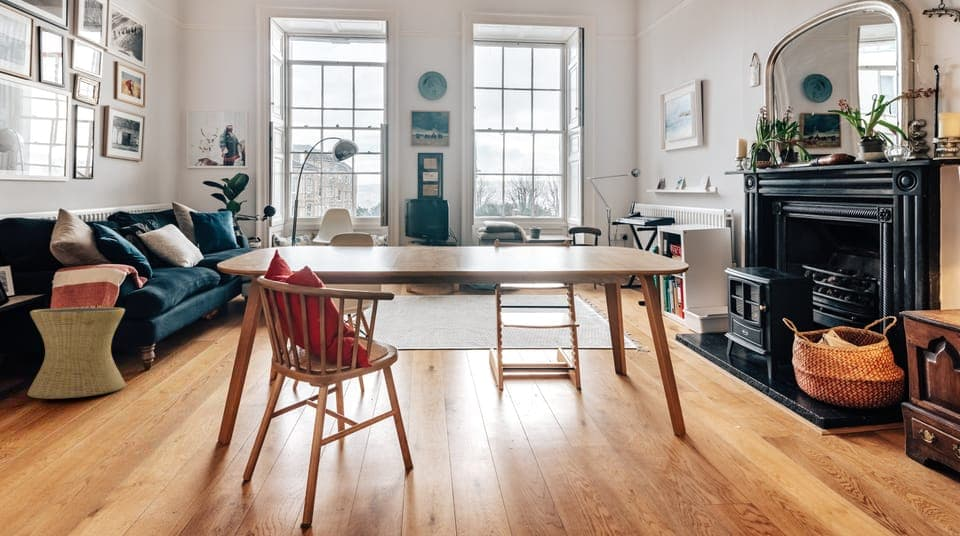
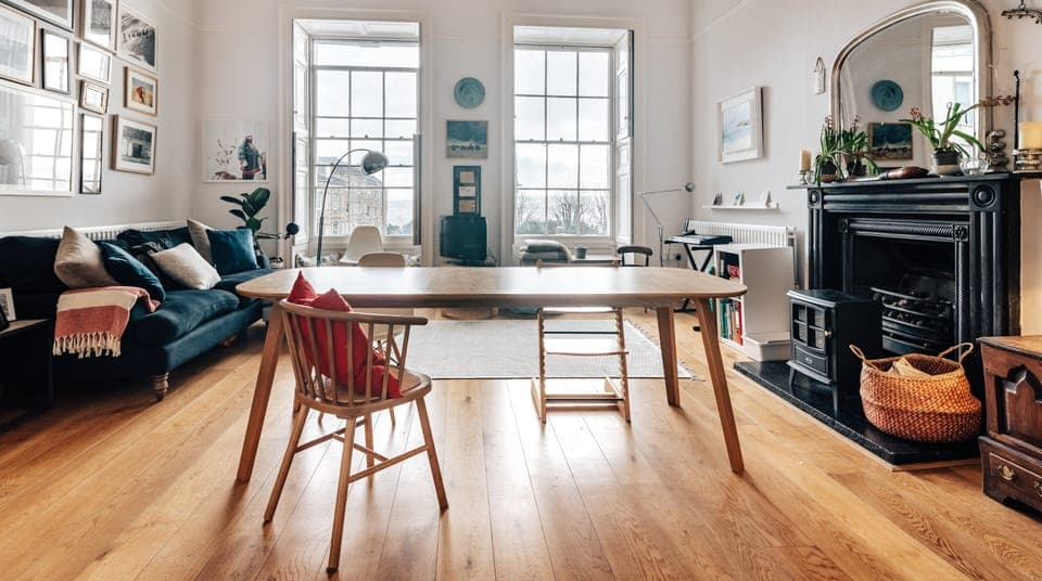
- side table [27,306,127,400]
